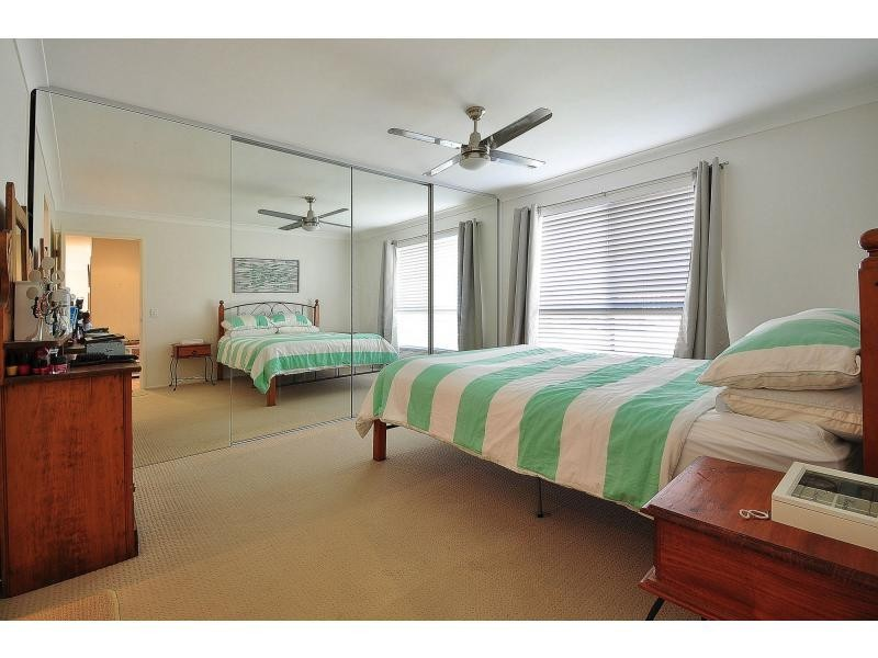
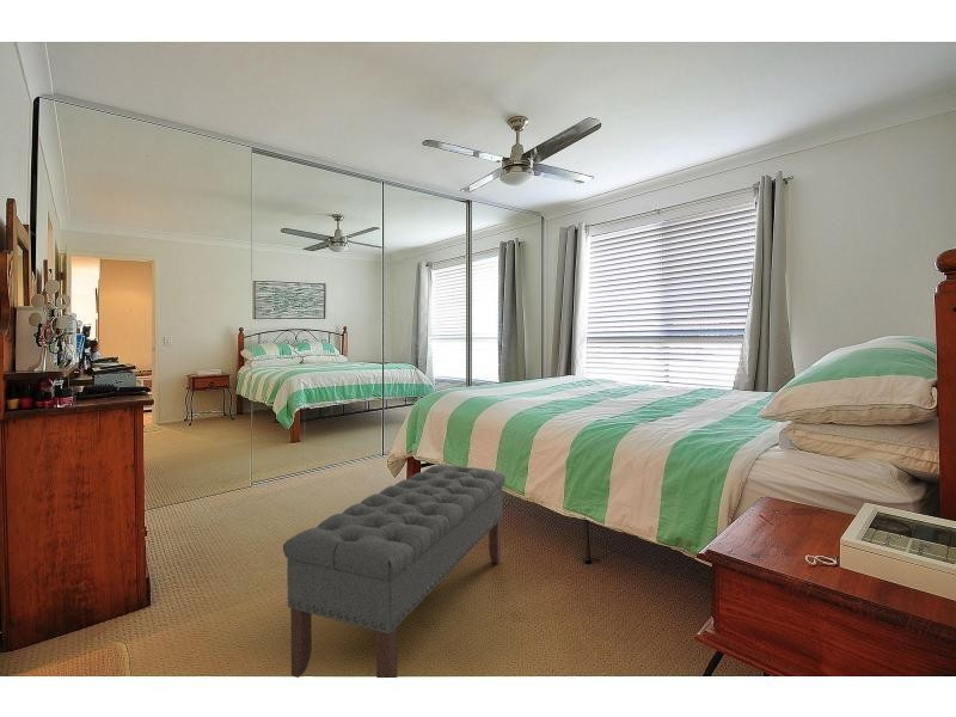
+ bench [282,464,505,679]
